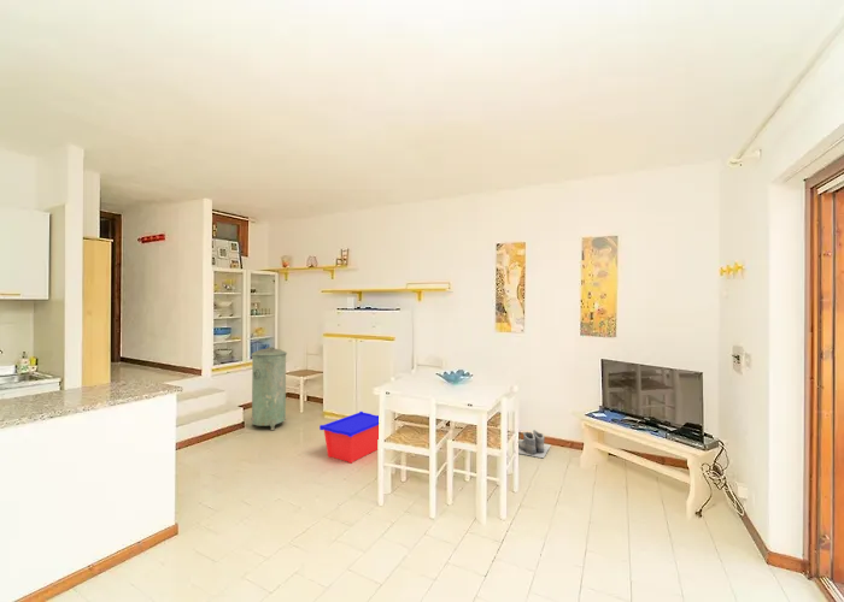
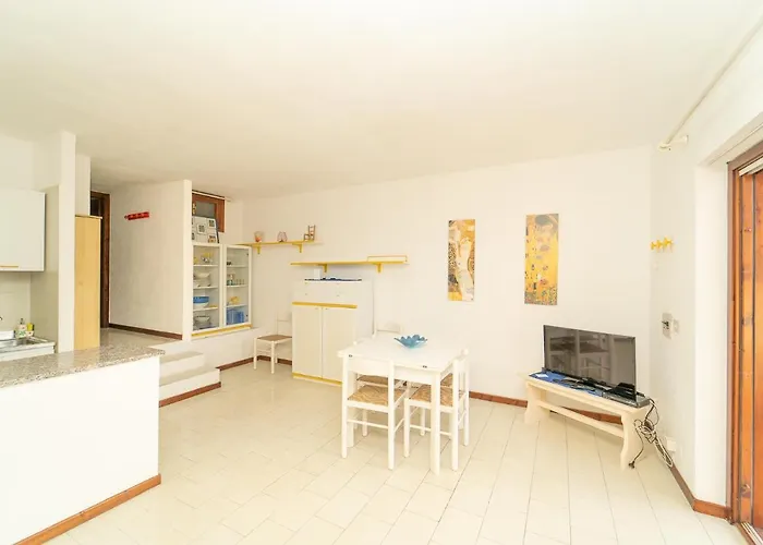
- storage bin [318,411,380,465]
- boots [517,429,551,459]
- trash can [250,346,288,431]
